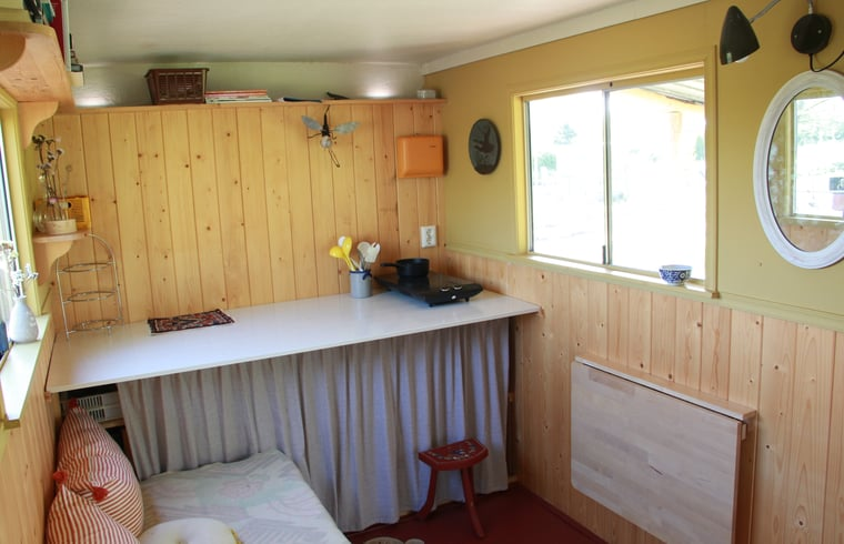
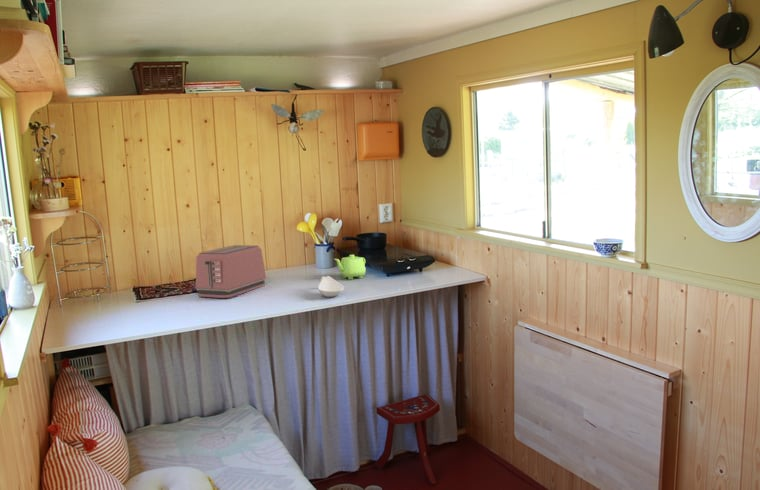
+ teapot [333,254,367,280]
+ spoon rest [317,275,345,298]
+ toaster [195,244,267,299]
